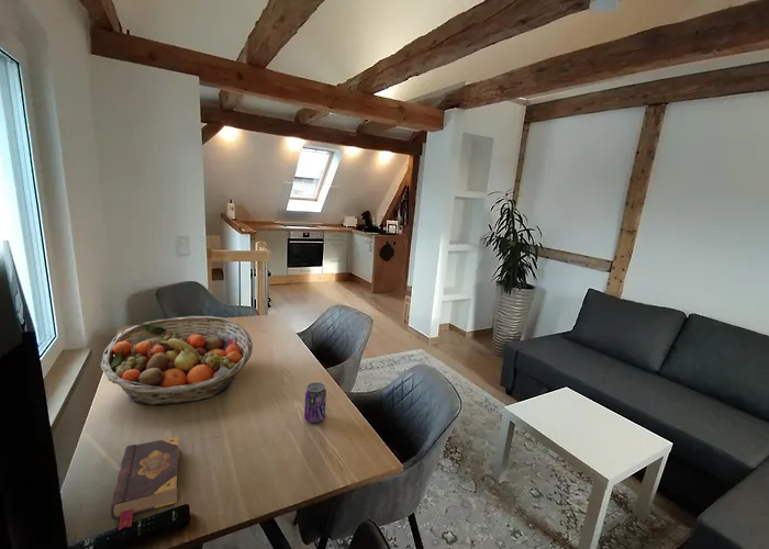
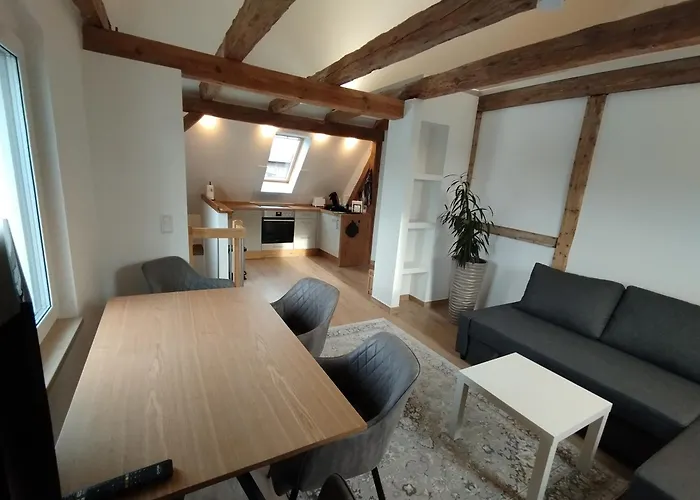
- beverage can [303,381,327,424]
- book [110,436,180,531]
- fruit basket [100,315,254,407]
